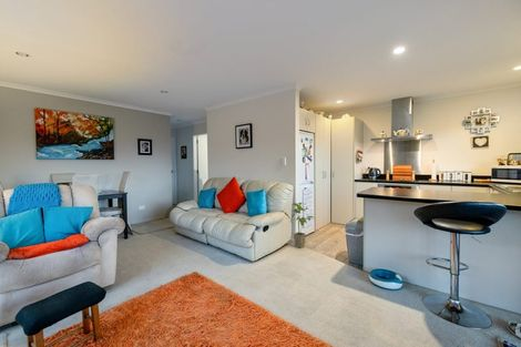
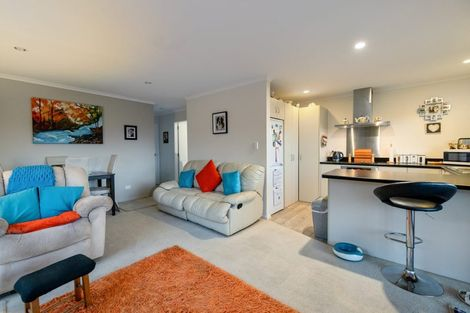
- house plant [290,202,316,249]
